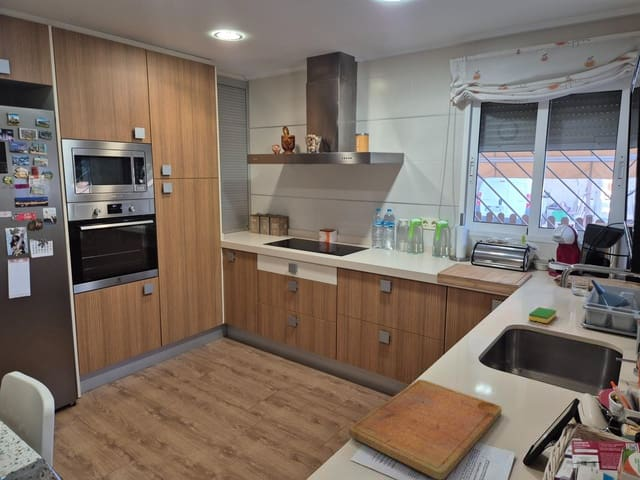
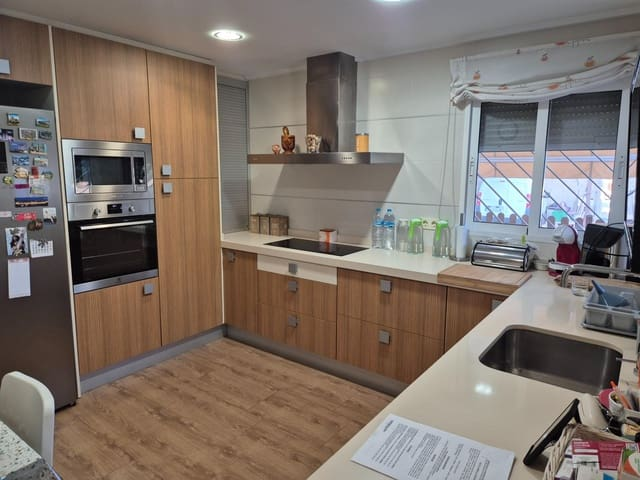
- dish sponge [528,306,557,324]
- cutting board [348,379,503,480]
